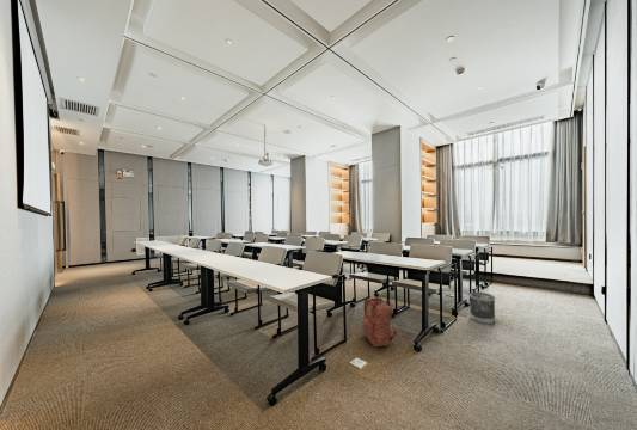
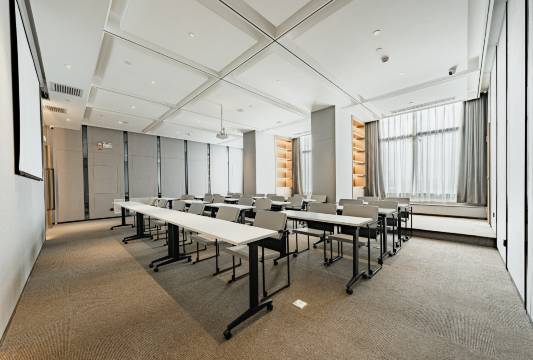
- backpack [361,296,398,348]
- wastebasket [468,291,496,325]
